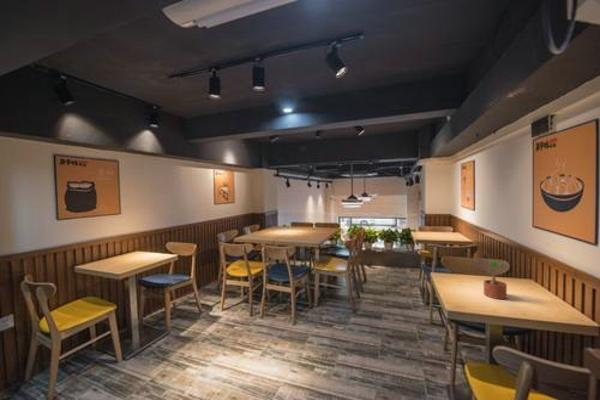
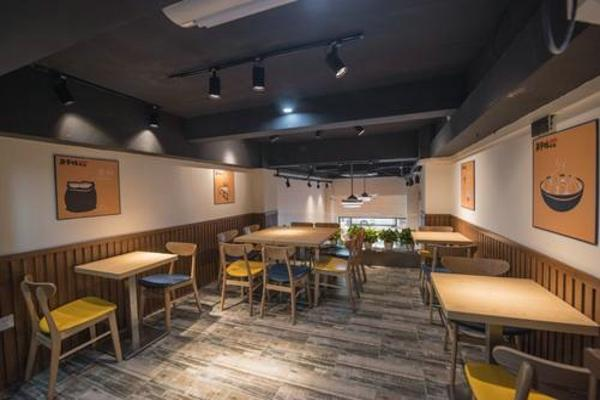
- potted plant [481,259,508,300]
